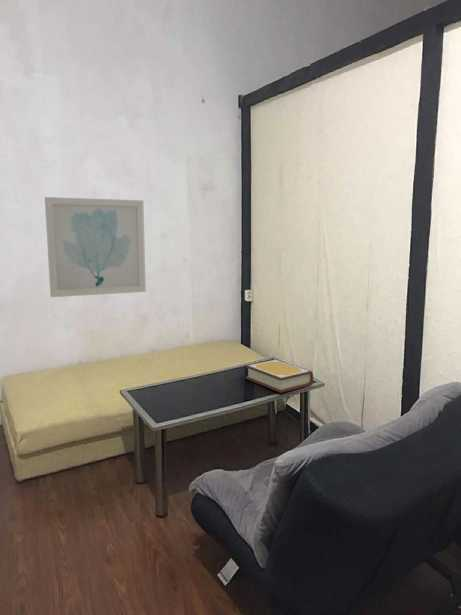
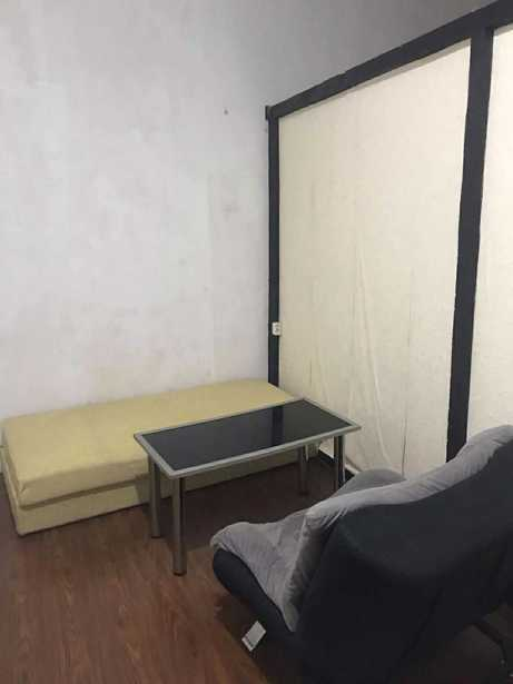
- wall art [44,196,147,298]
- book [245,359,314,394]
